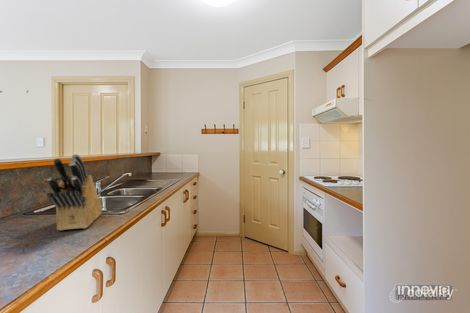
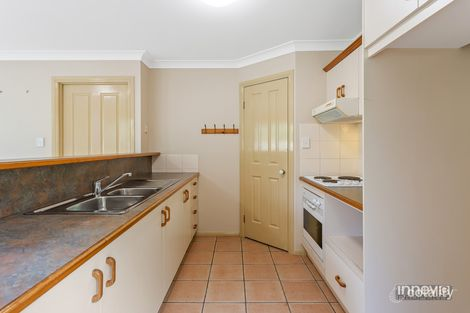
- knife block [46,153,103,231]
